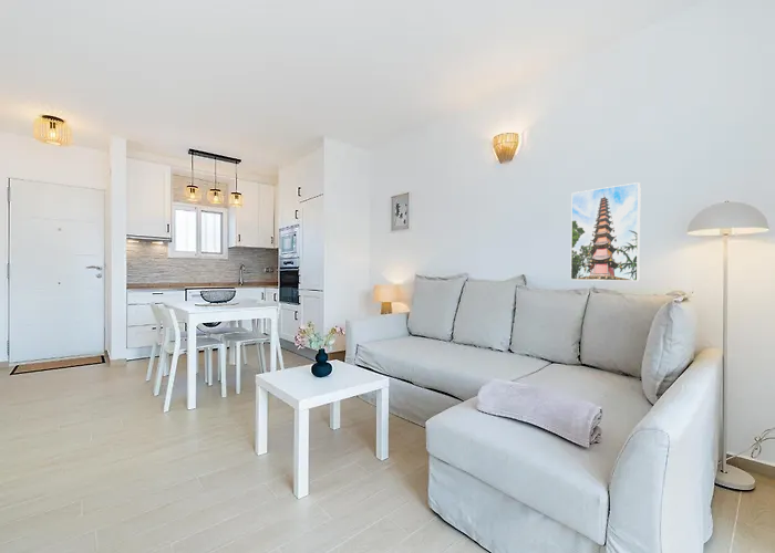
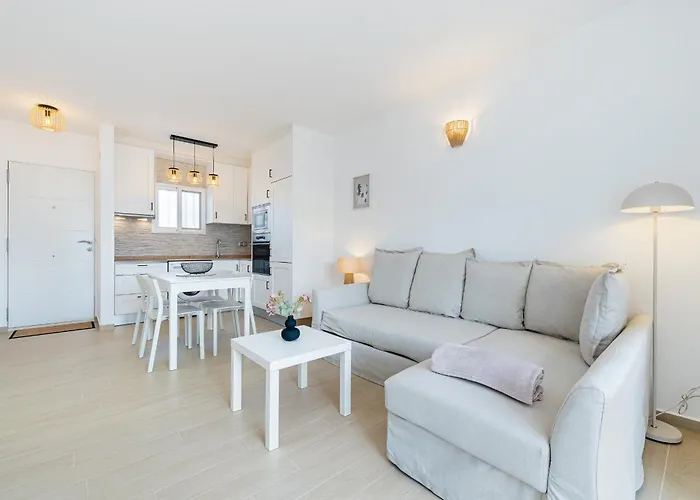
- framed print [569,181,642,282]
